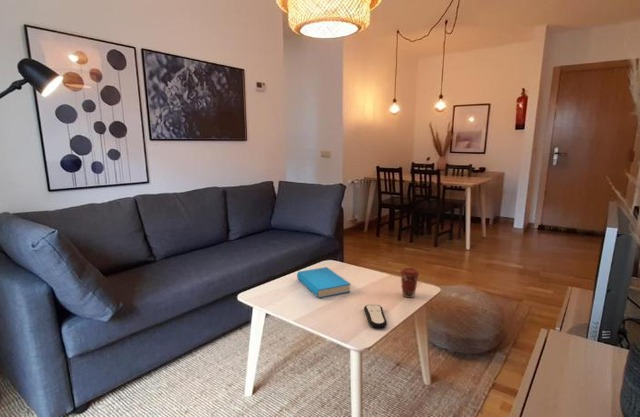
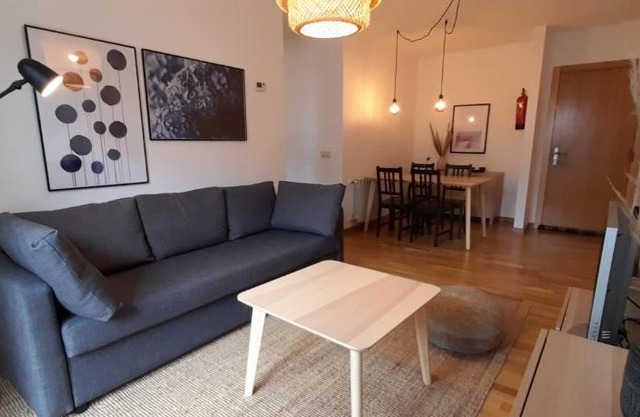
- book [296,266,351,299]
- coffee cup [399,267,420,299]
- remote control [363,304,388,329]
